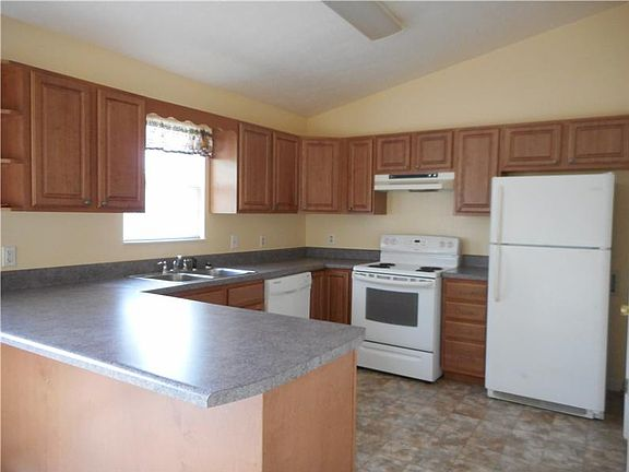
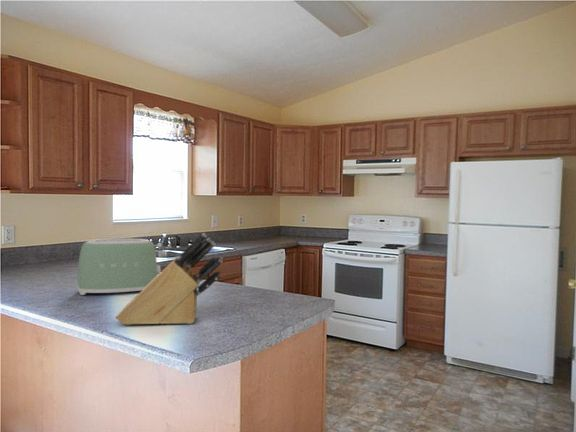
+ knife block [115,232,224,326]
+ toaster [76,237,163,296]
